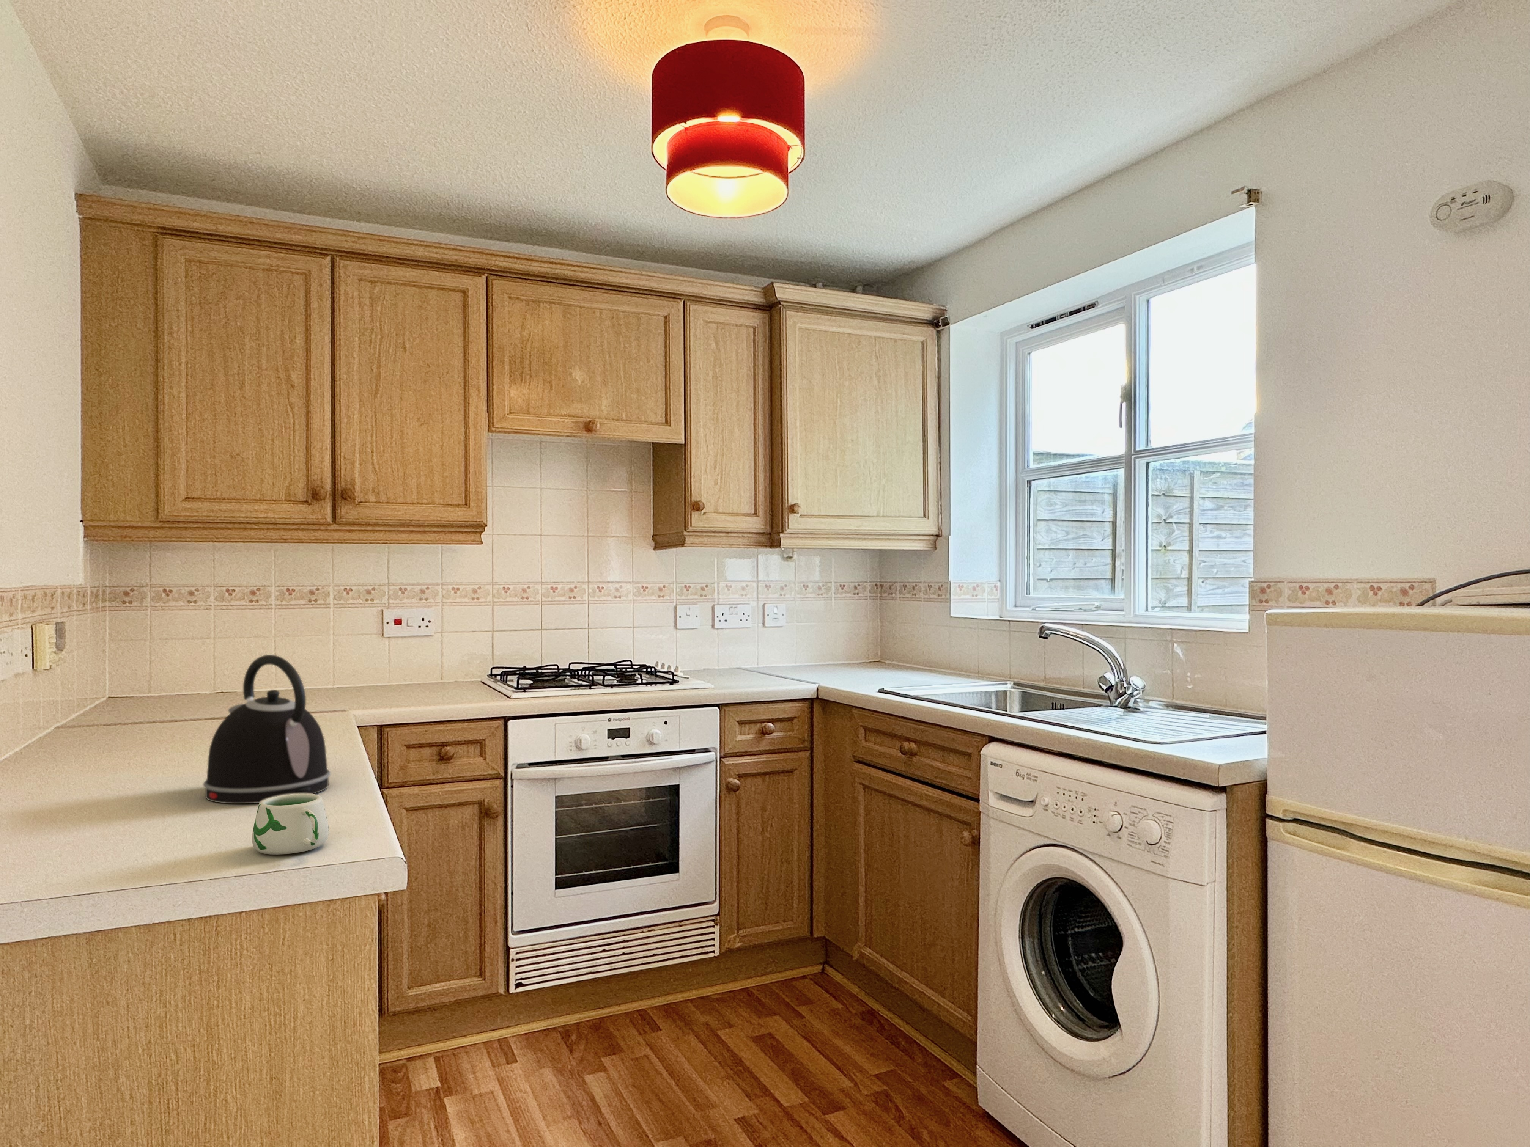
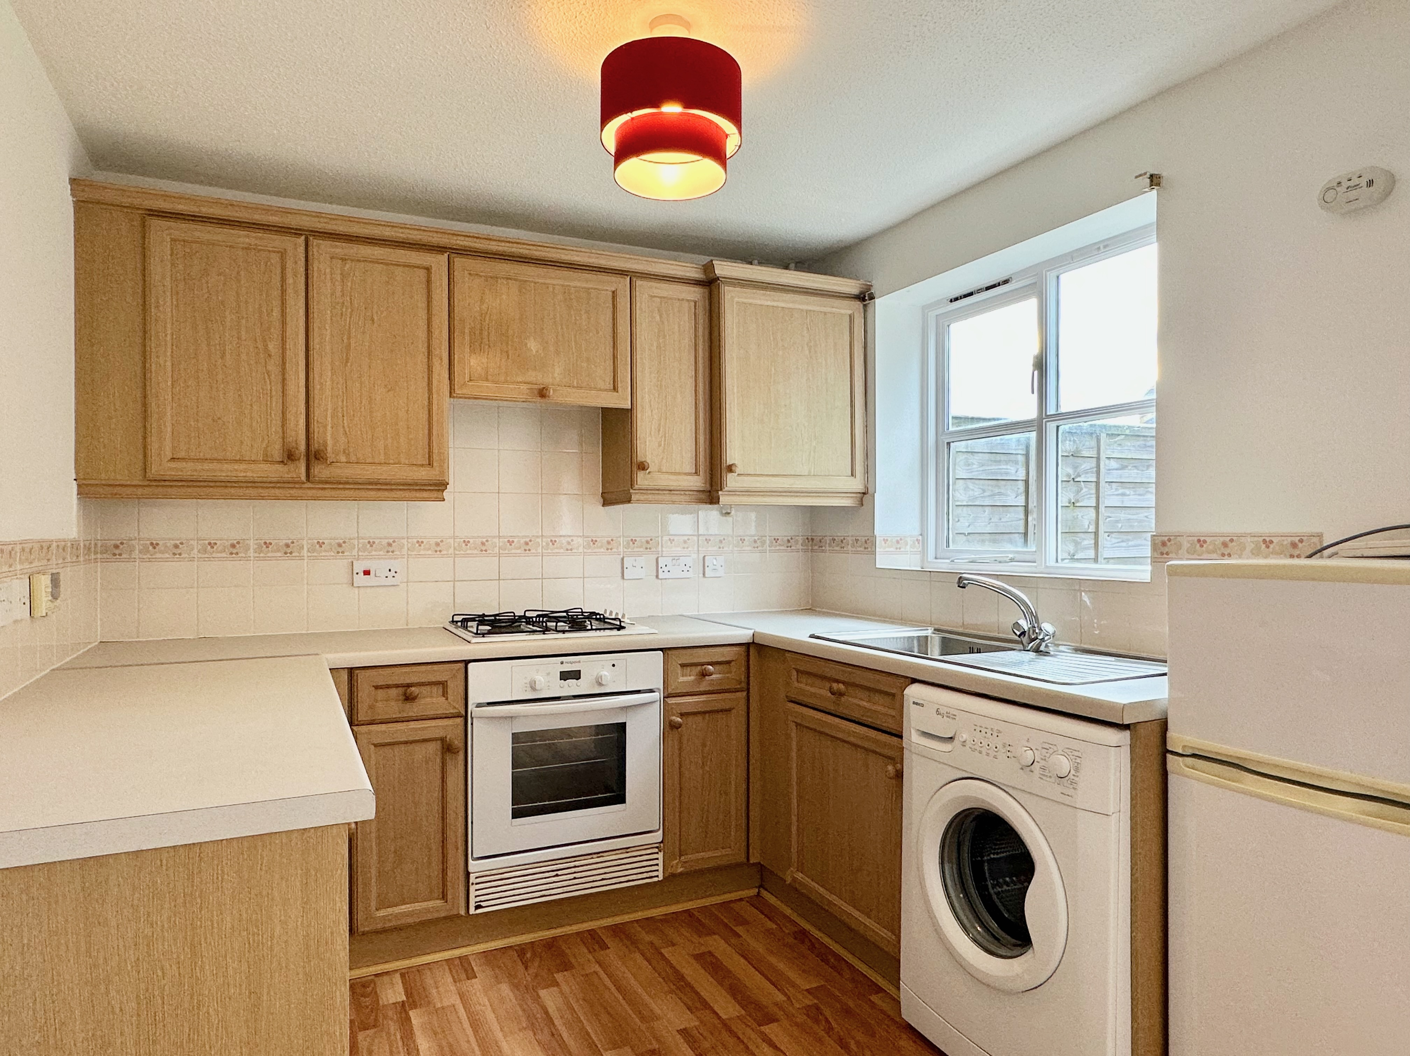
- kettle [202,654,331,804]
- mug [252,794,329,855]
